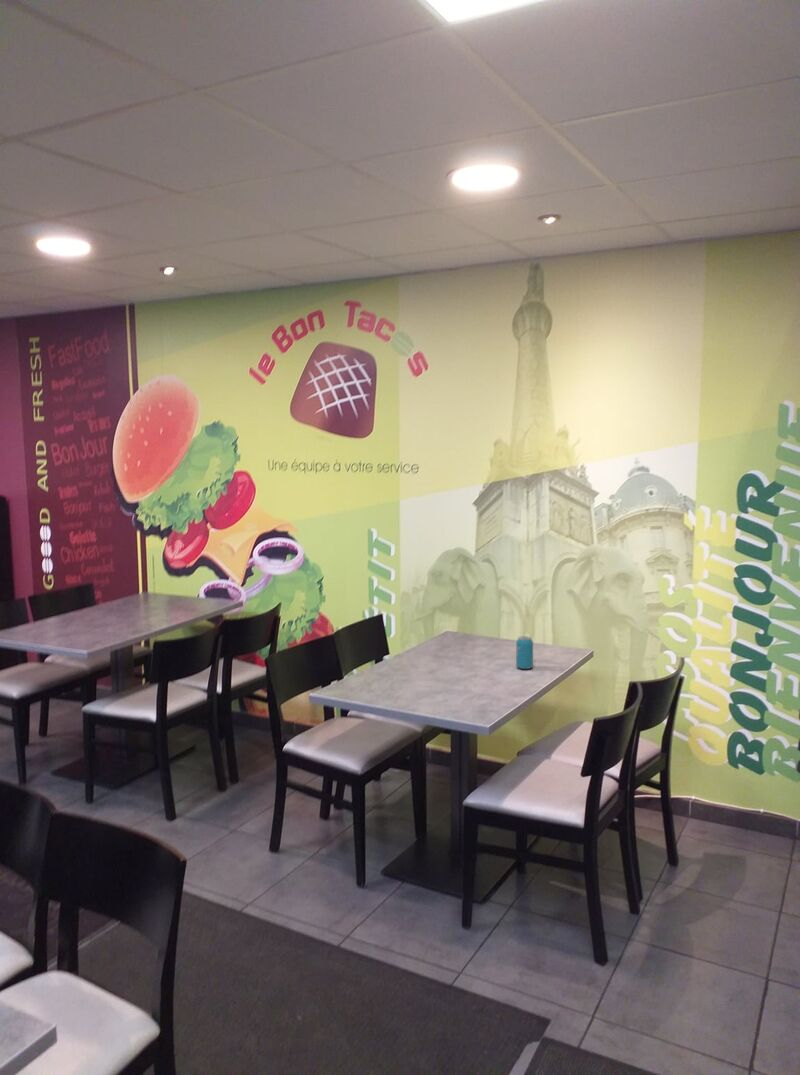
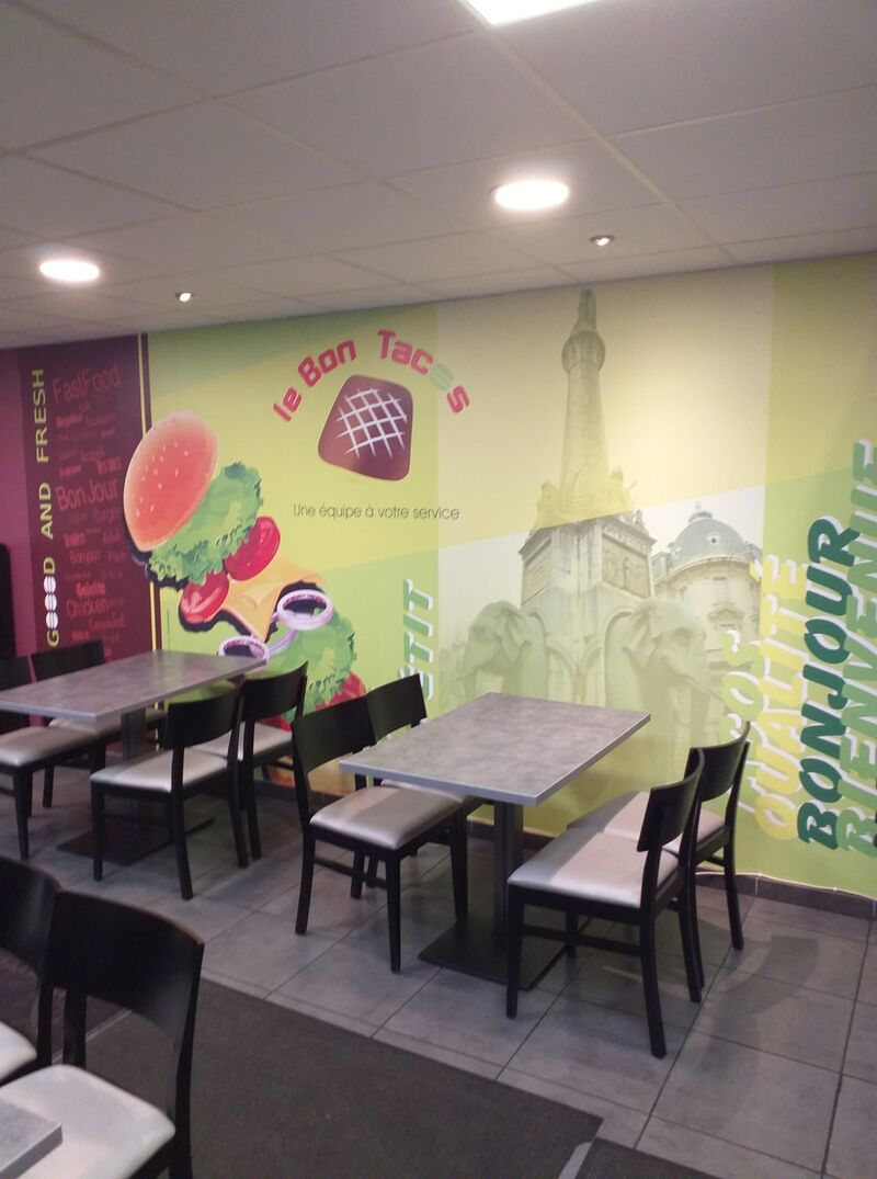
- beverage can [515,635,534,670]
